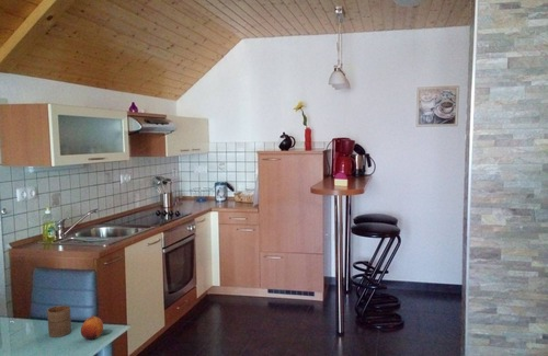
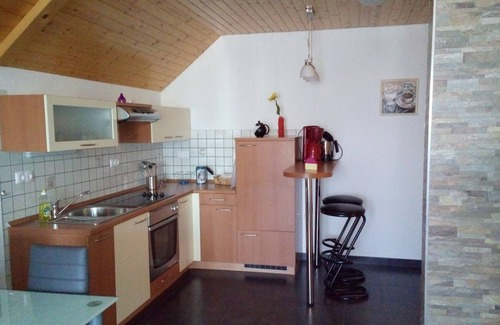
- fruit [80,315,104,341]
- cup [46,305,72,338]
